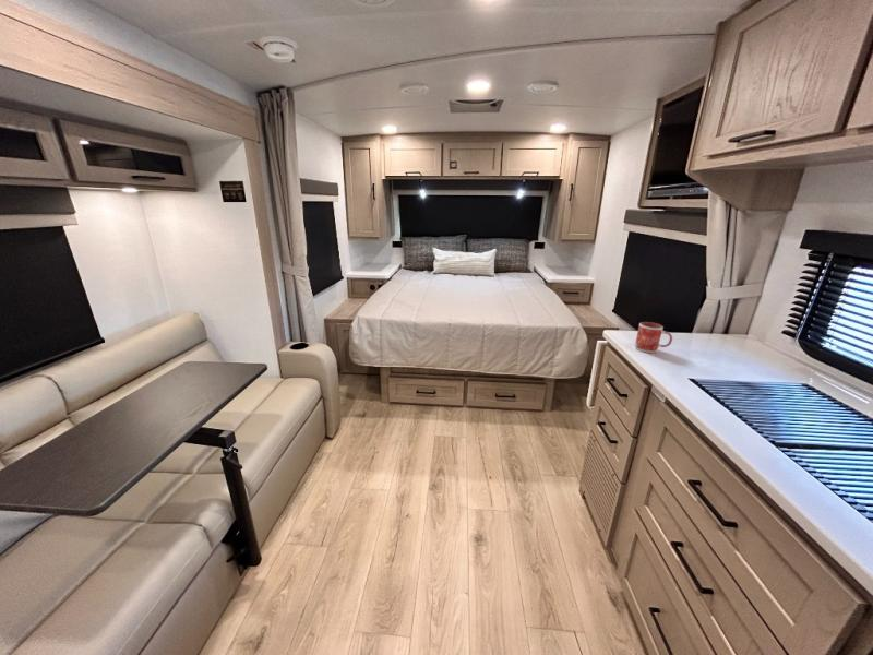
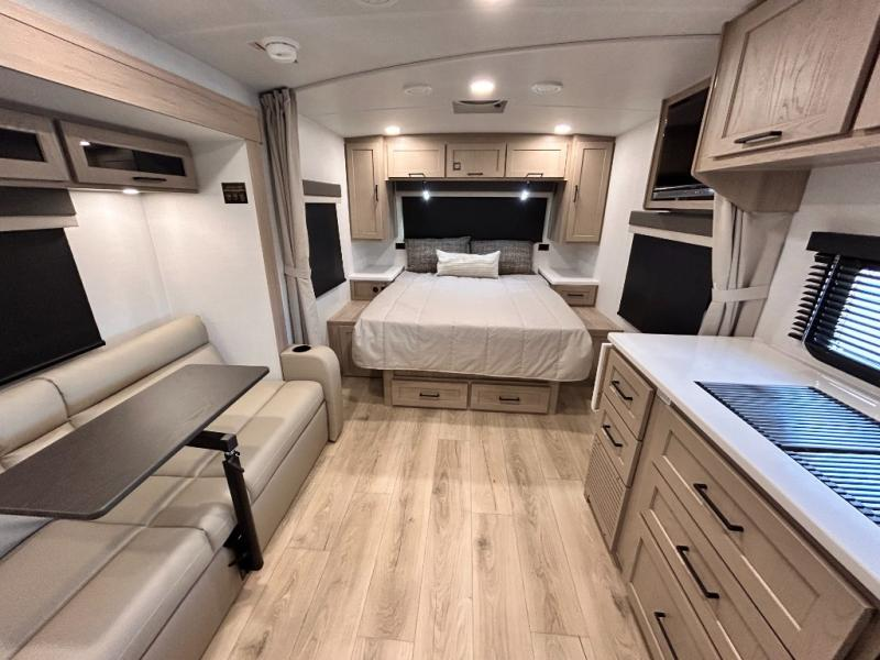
- mug [634,321,673,354]
